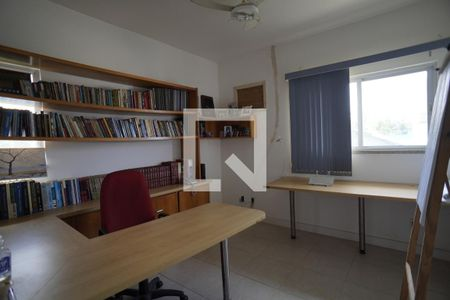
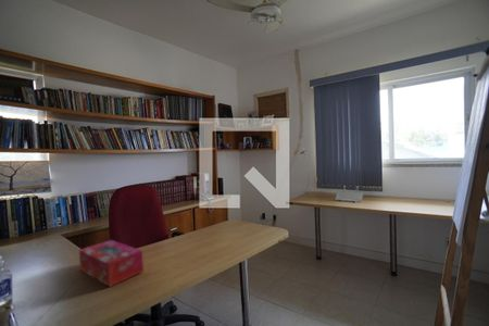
+ tissue box [78,239,145,288]
